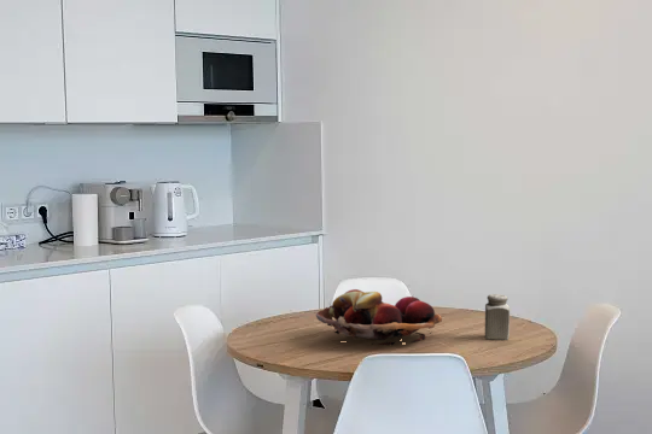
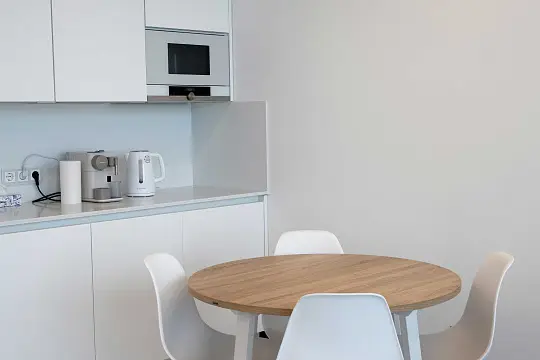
- fruit basket [315,288,443,346]
- salt shaker [484,293,511,341]
